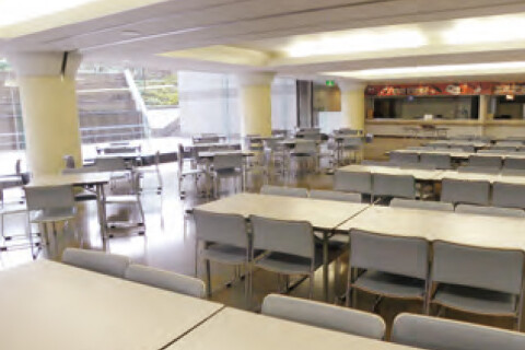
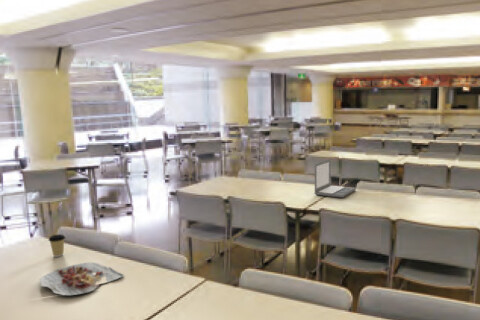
+ coffee cup [48,233,66,258]
+ laptop [313,158,357,199]
+ food tray [39,261,124,296]
